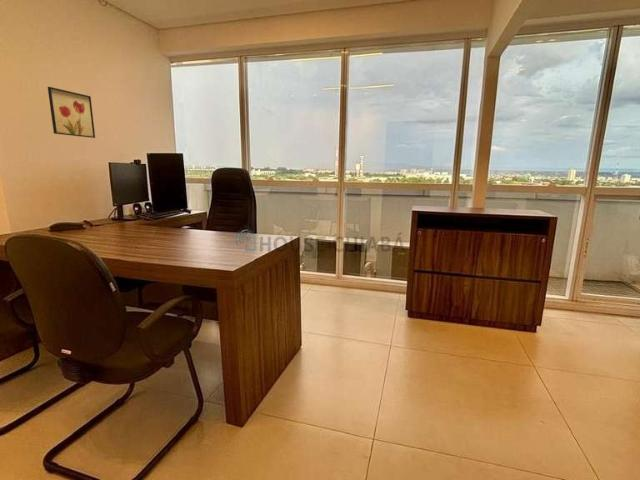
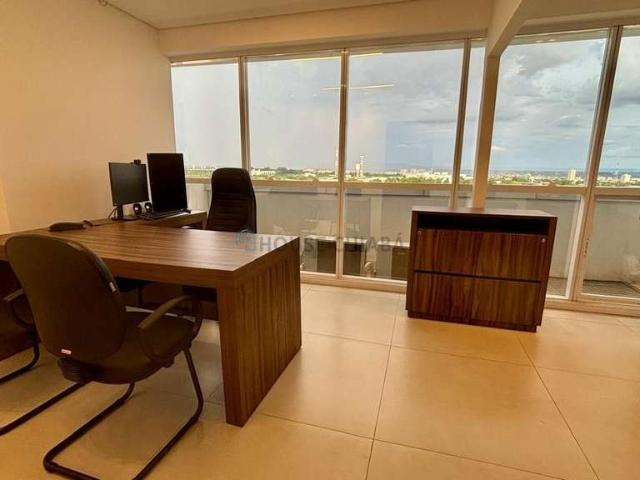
- wall art [47,86,96,139]
